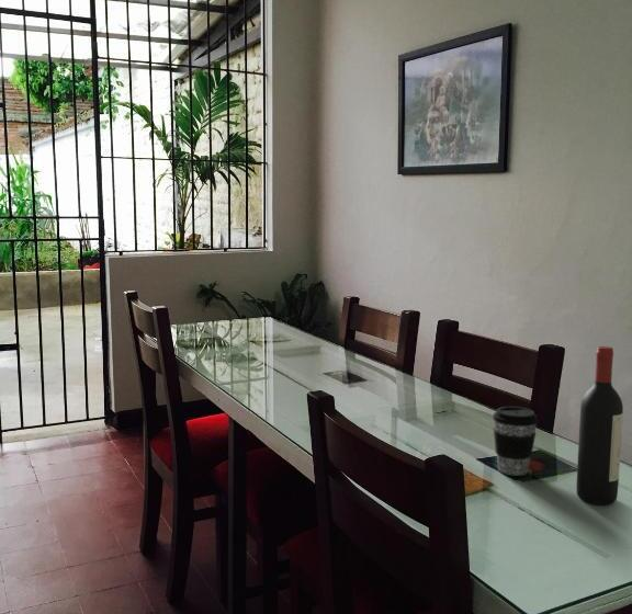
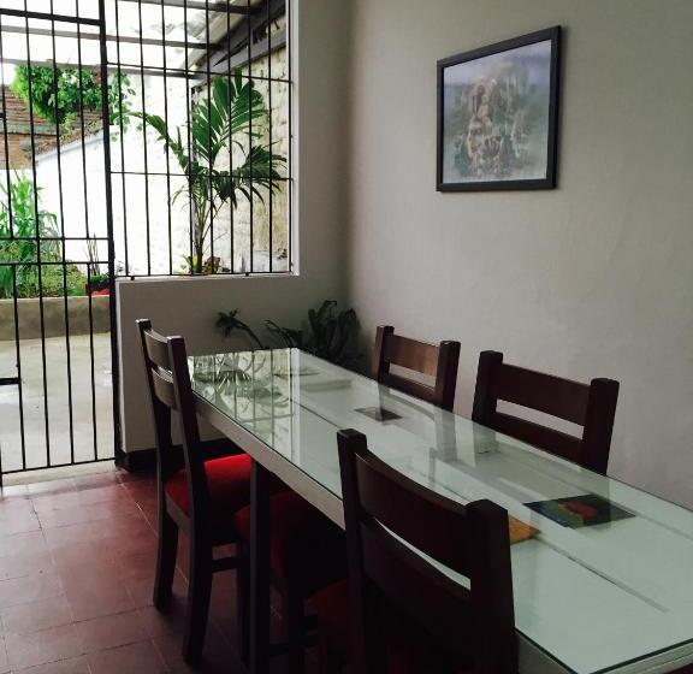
- coffee cup [492,406,539,477]
- wine bottle [575,345,624,505]
